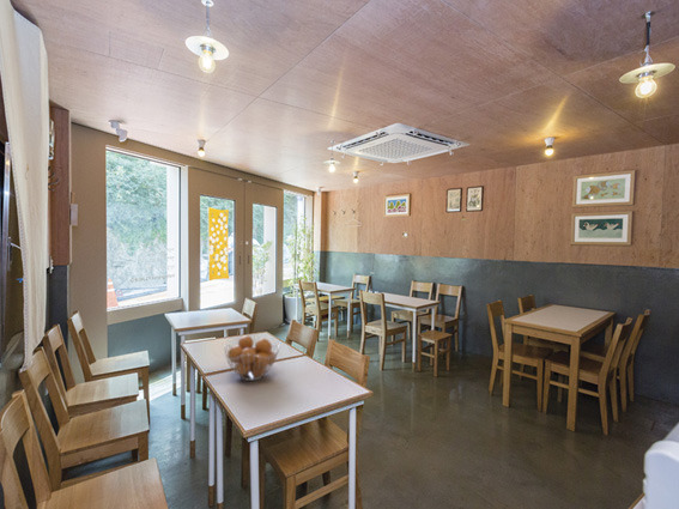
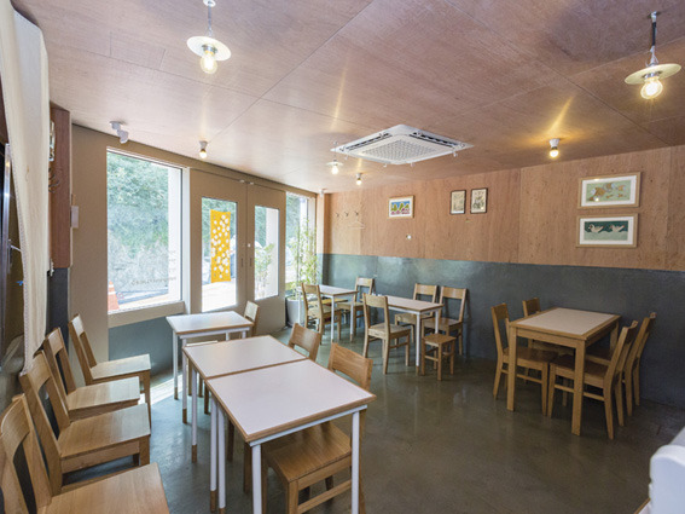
- fruit basket [223,334,280,382]
